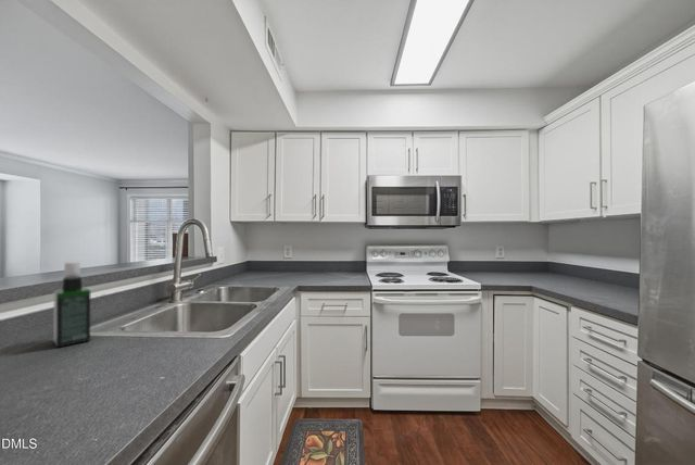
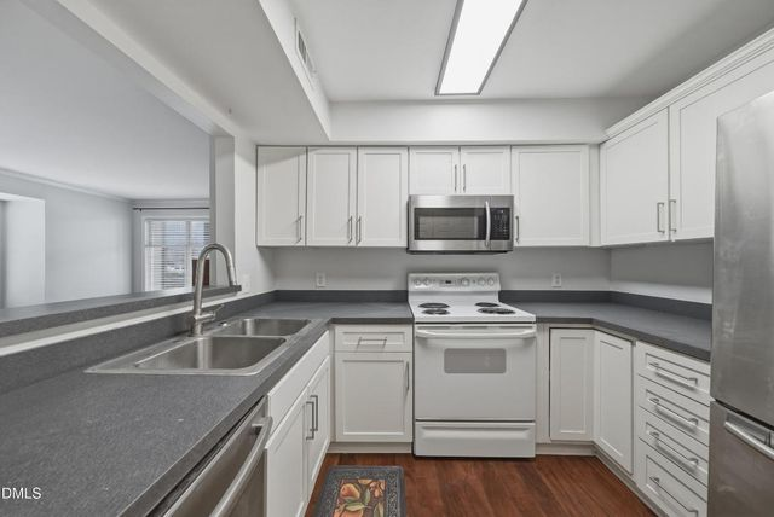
- spray bottle [52,261,91,349]
